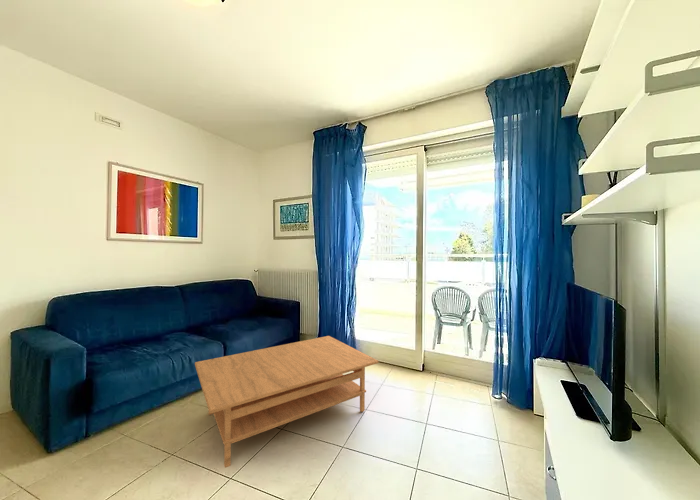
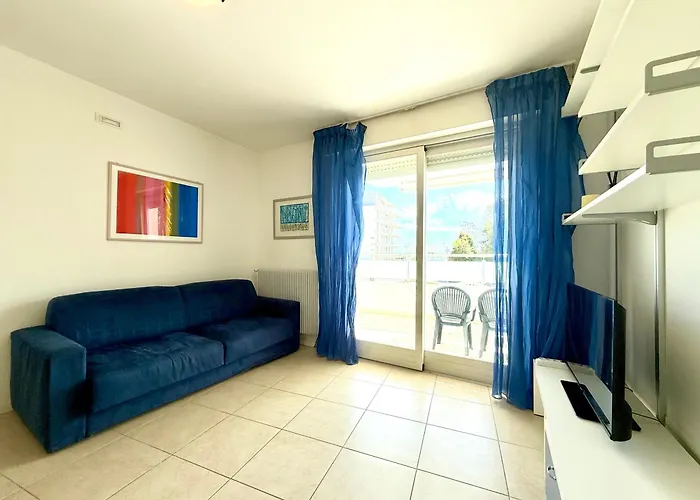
- coffee table [194,335,379,469]
